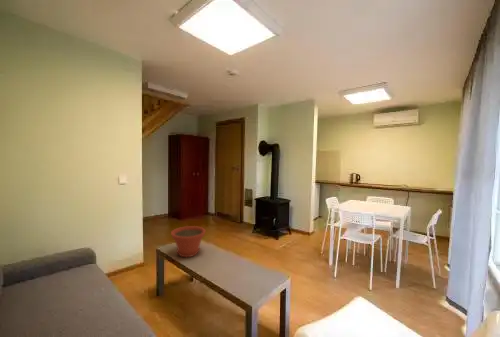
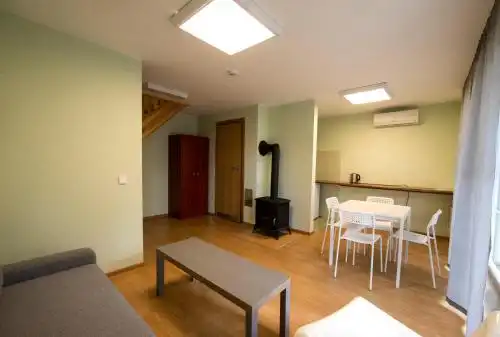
- plant pot [170,225,207,258]
